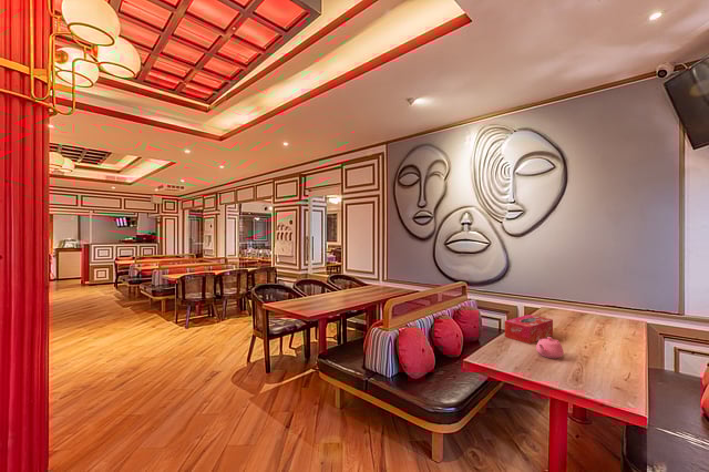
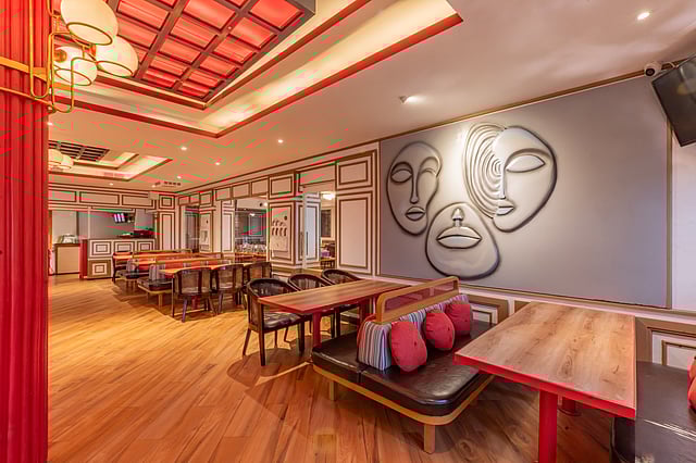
- teapot [535,336,565,359]
- tissue box [504,314,554,345]
